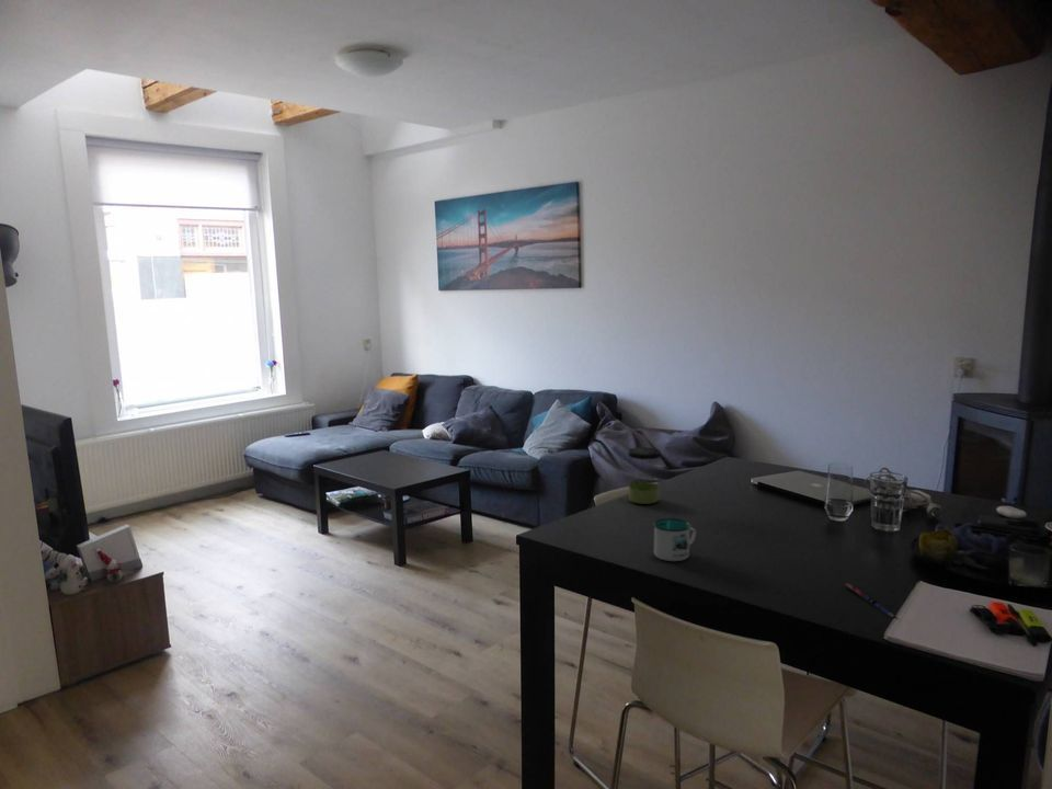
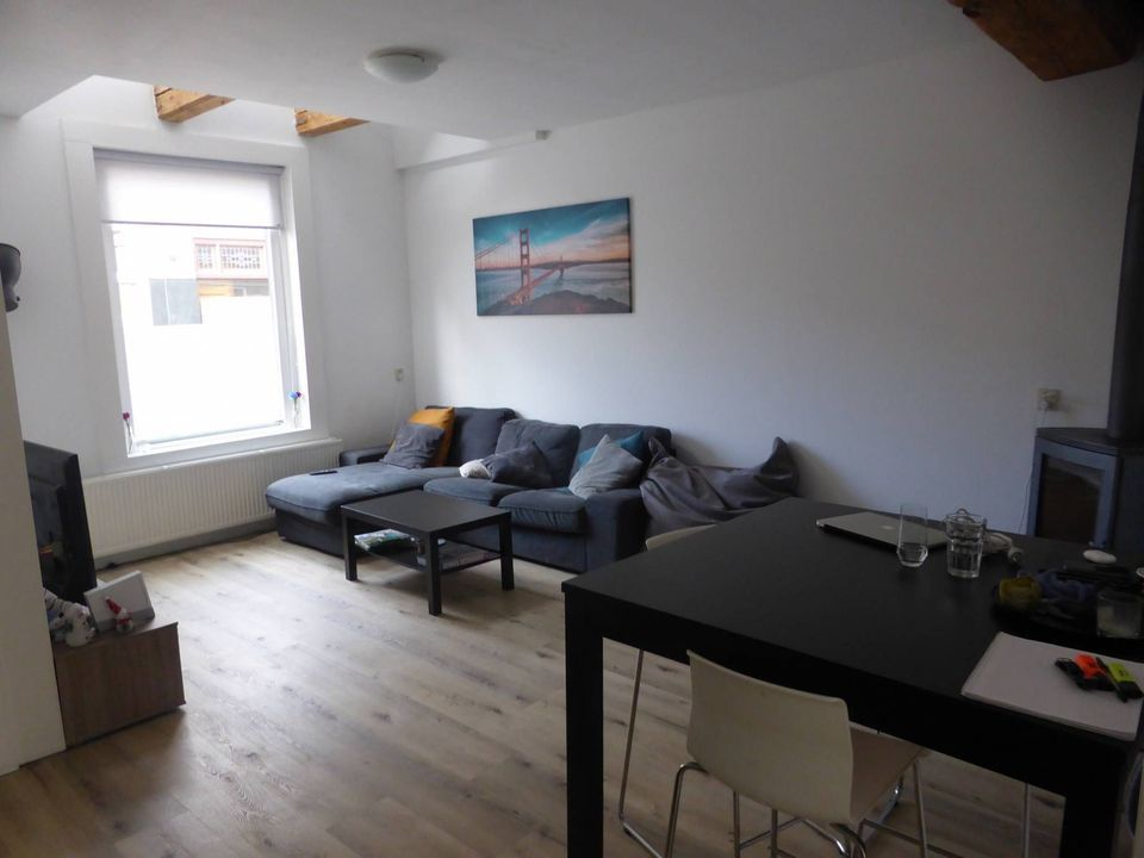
- jar [627,446,662,505]
- pen [844,582,896,618]
- mug [652,517,697,562]
